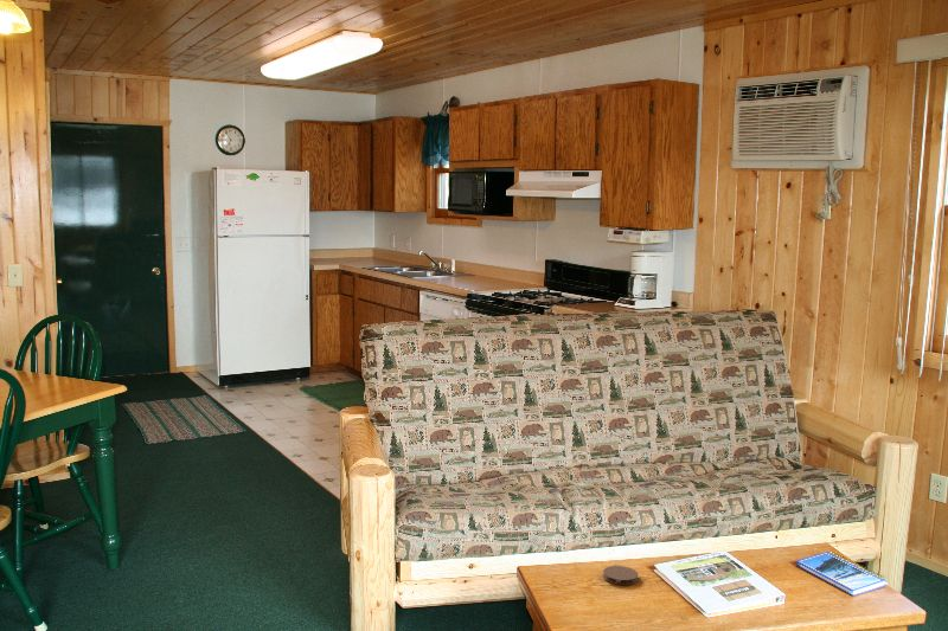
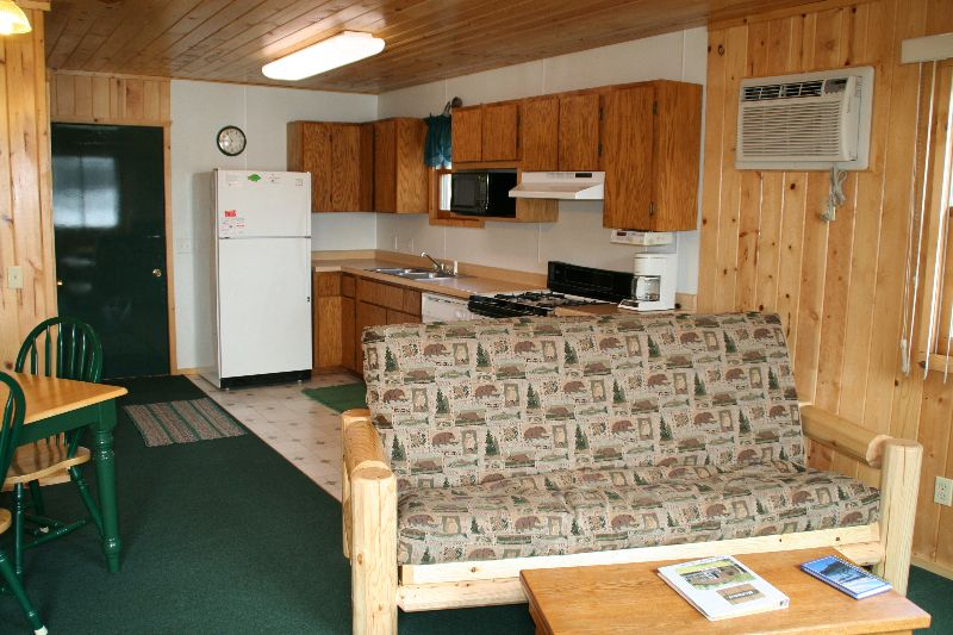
- coaster [602,565,639,586]
